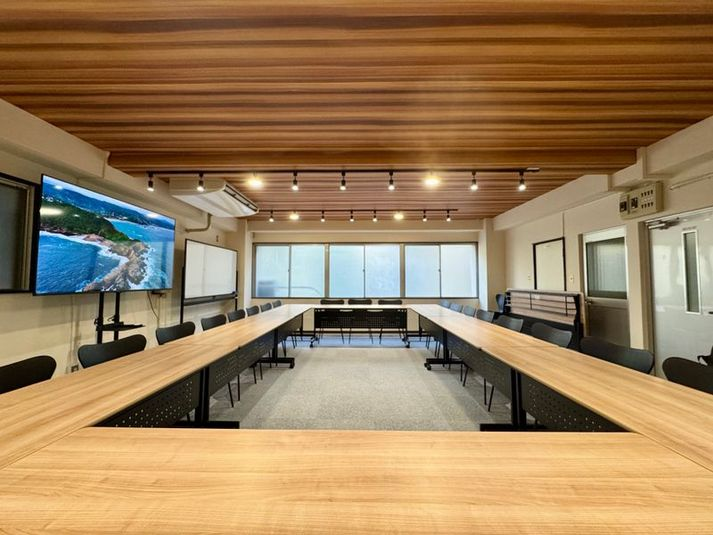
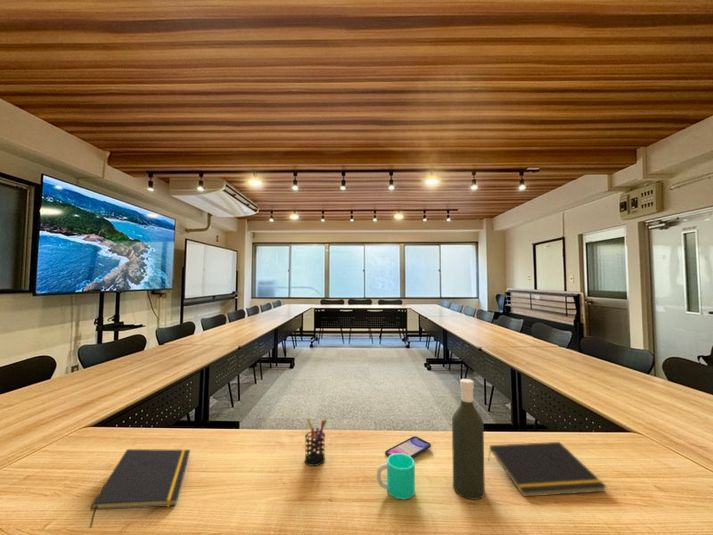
+ smartphone [384,435,432,458]
+ cup [376,454,416,500]
+ notepad [487,441,608,498]
+ bottle [451,378,486,500]
+ pen holder [304,417,328,467]
+ notepad [88,448,191,529]
